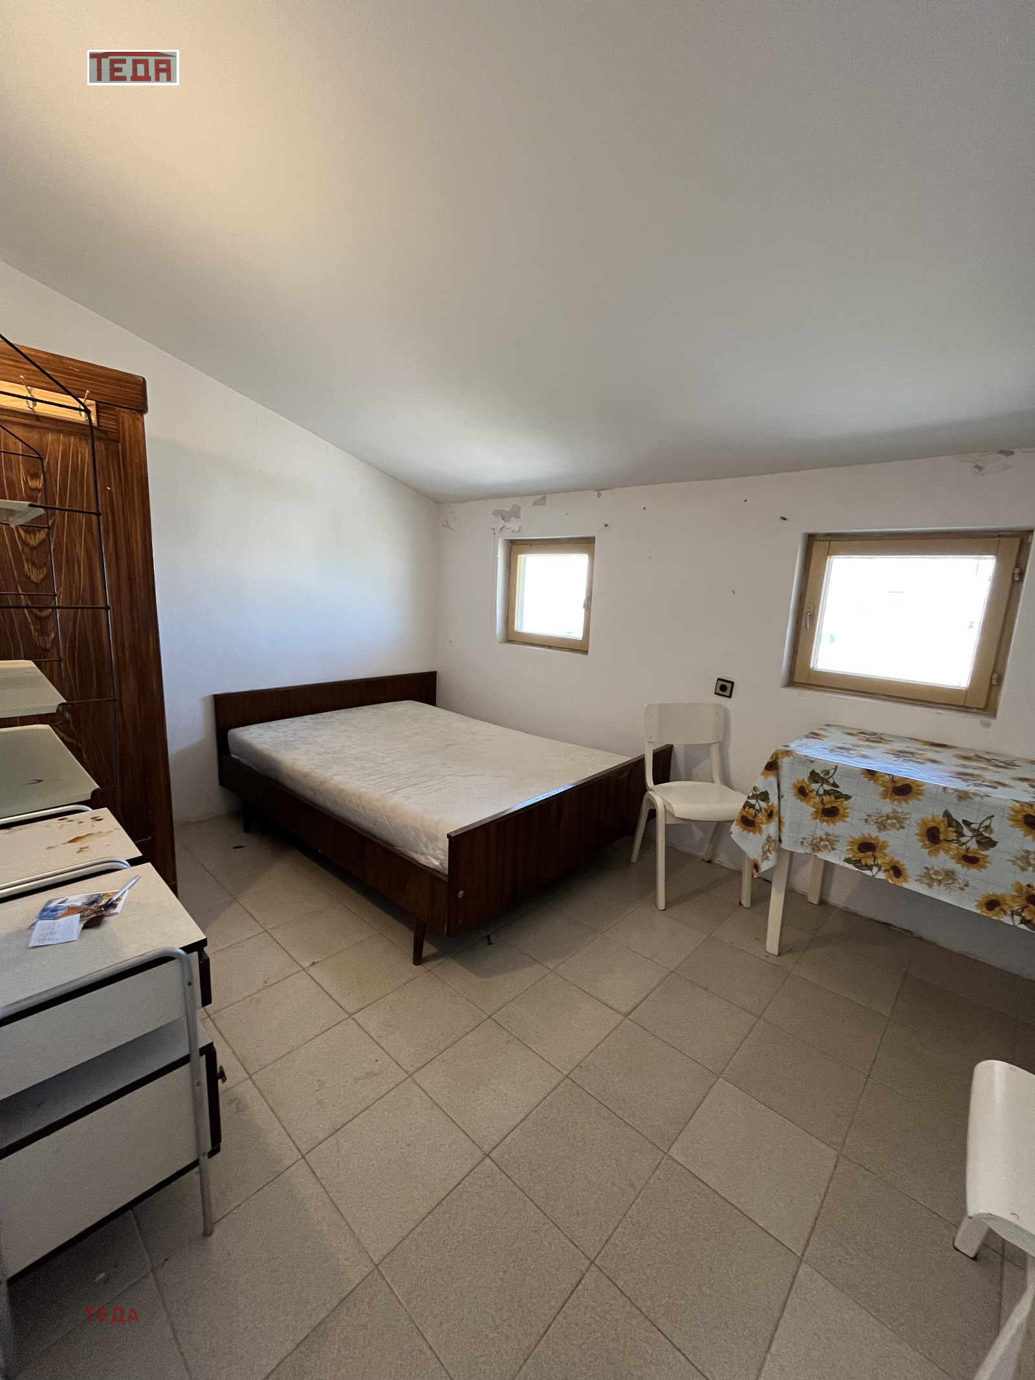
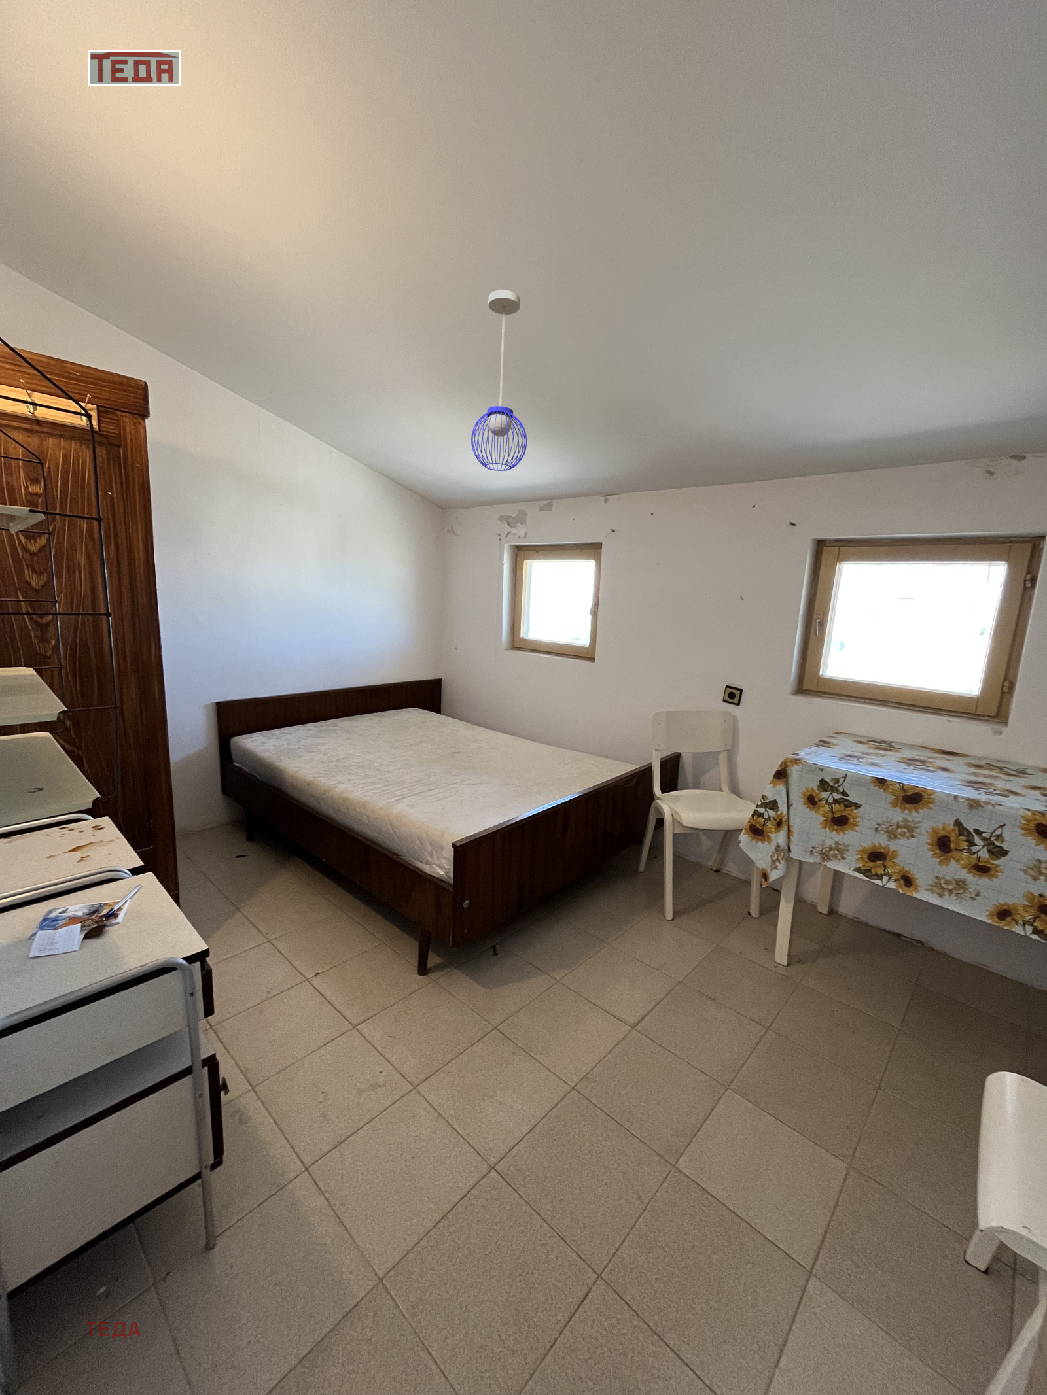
+ pendant light [471,289,528,472]
